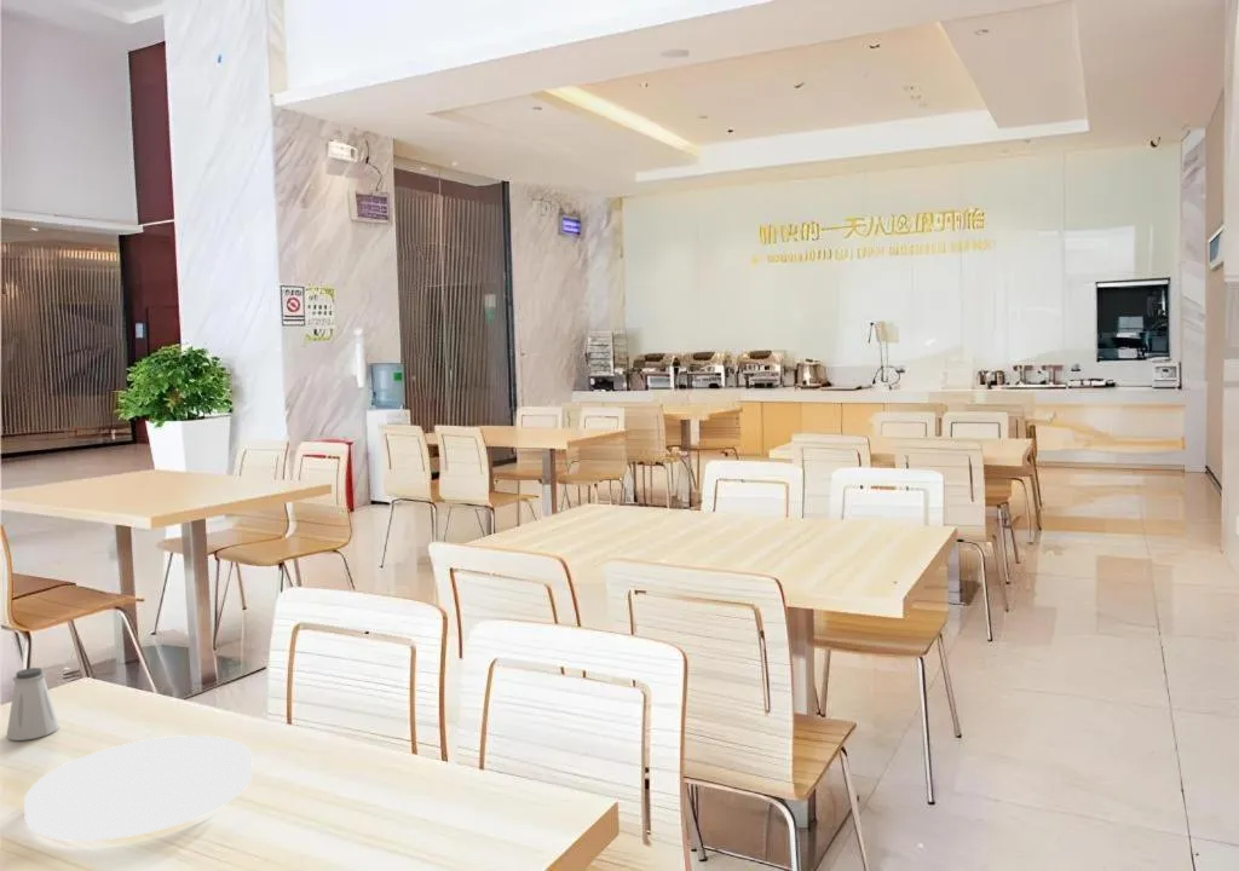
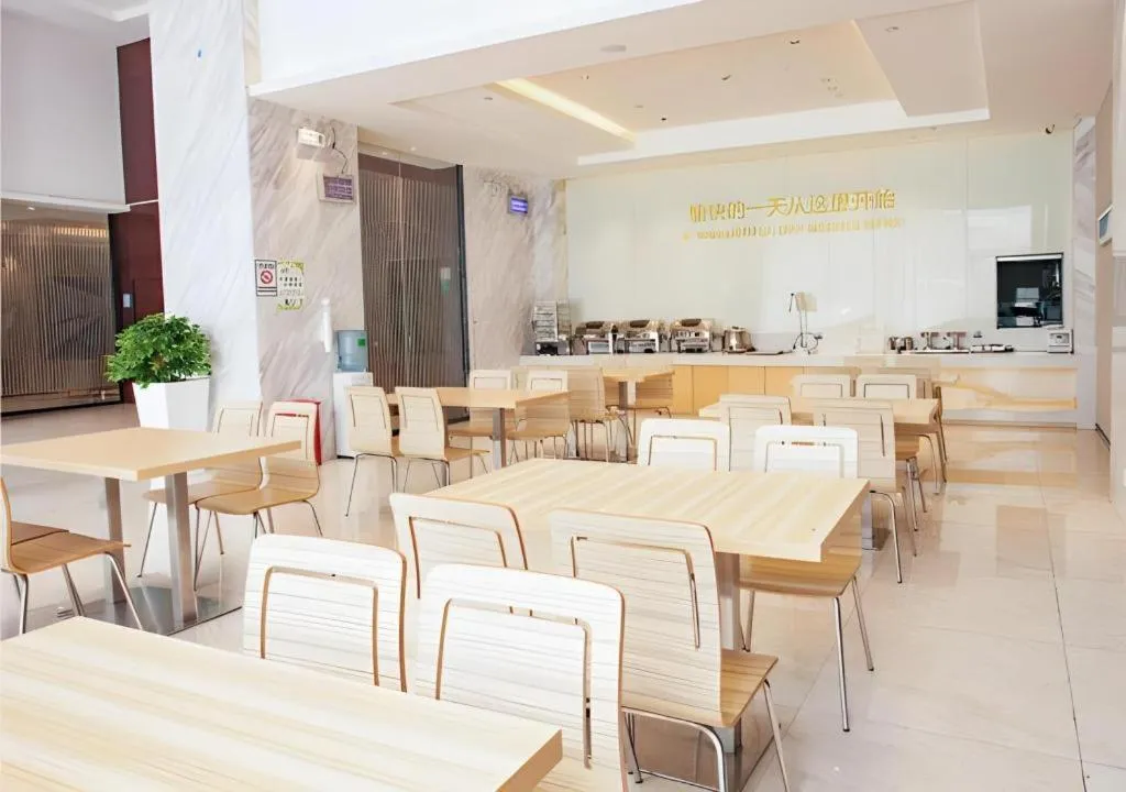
- saltshaker [5,667,60,742]
- plate [23,734,254,842]
